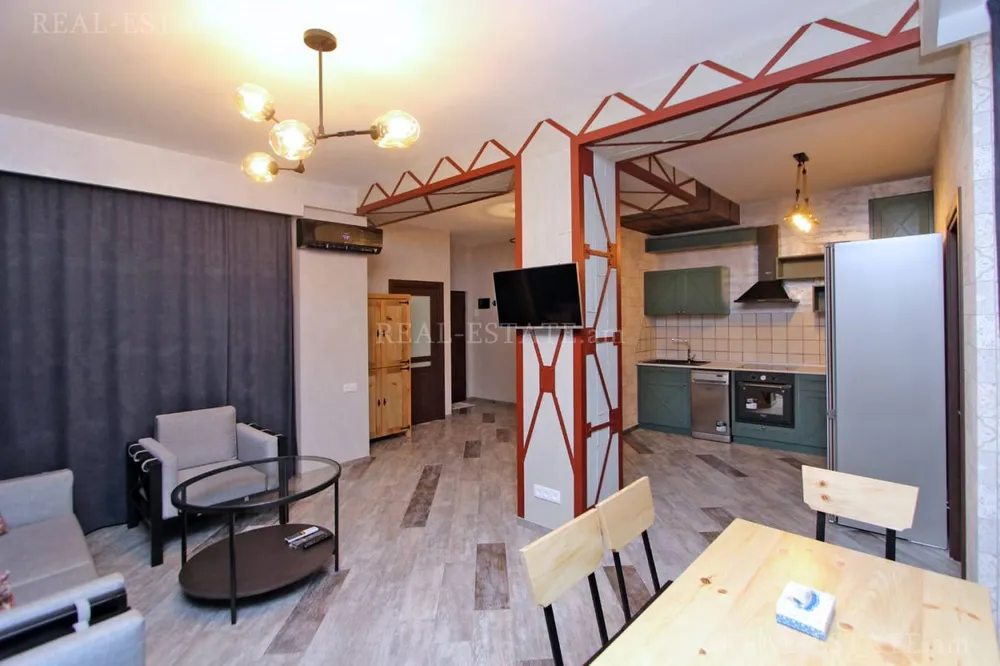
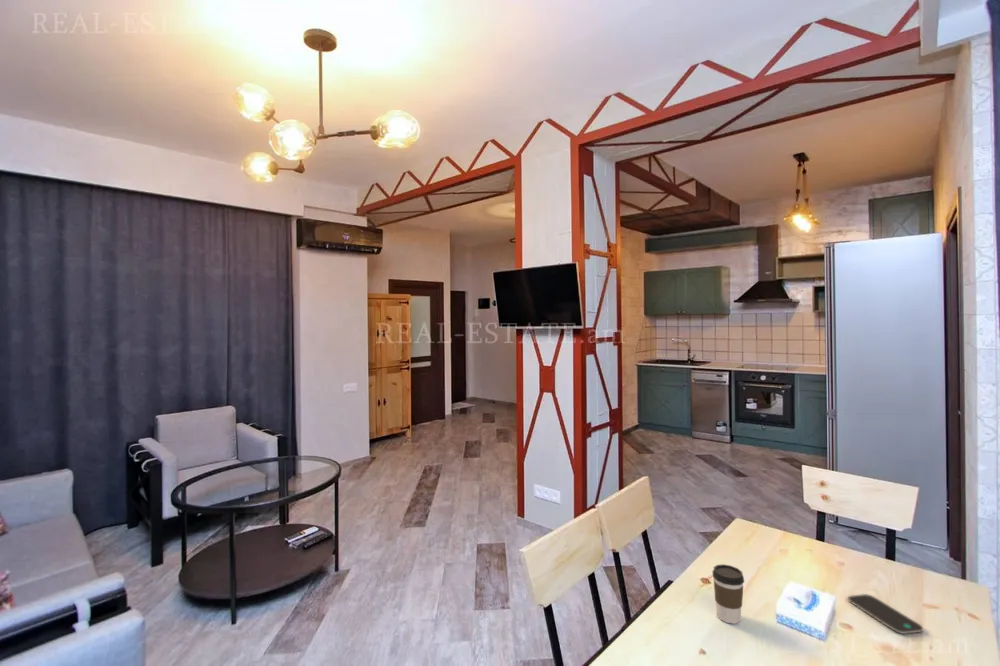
+ smartphone [847,593,924,635]
+ coffee cup [712,563,745,625]
